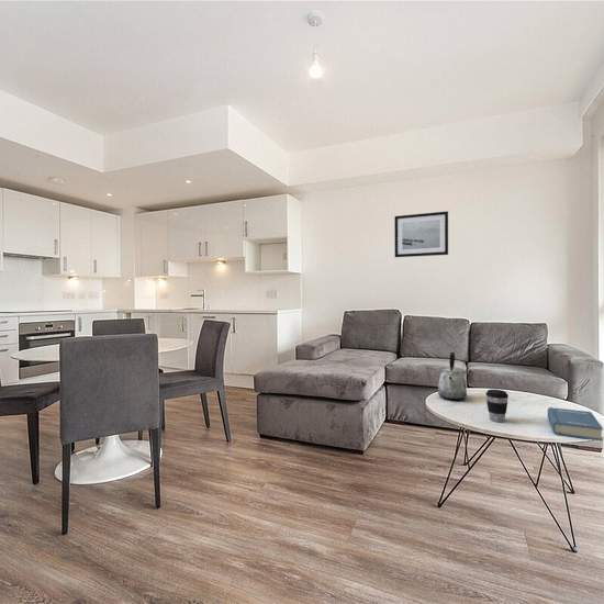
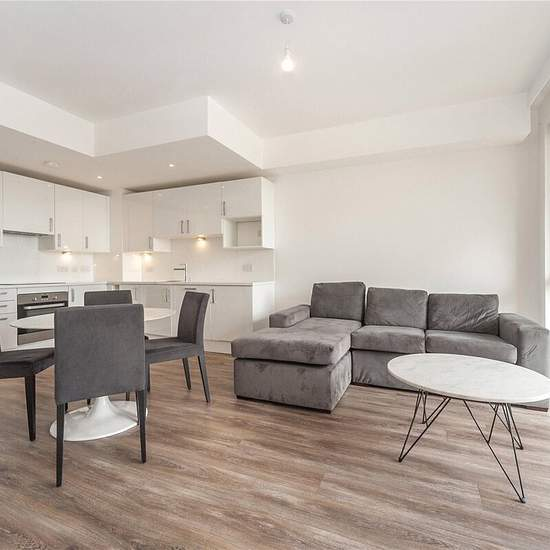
- book [547,406,604,441]
- wall art [393,210,449,258]
- coffee cup [484,389,510,423]
- kettle [437,351,468,401]
